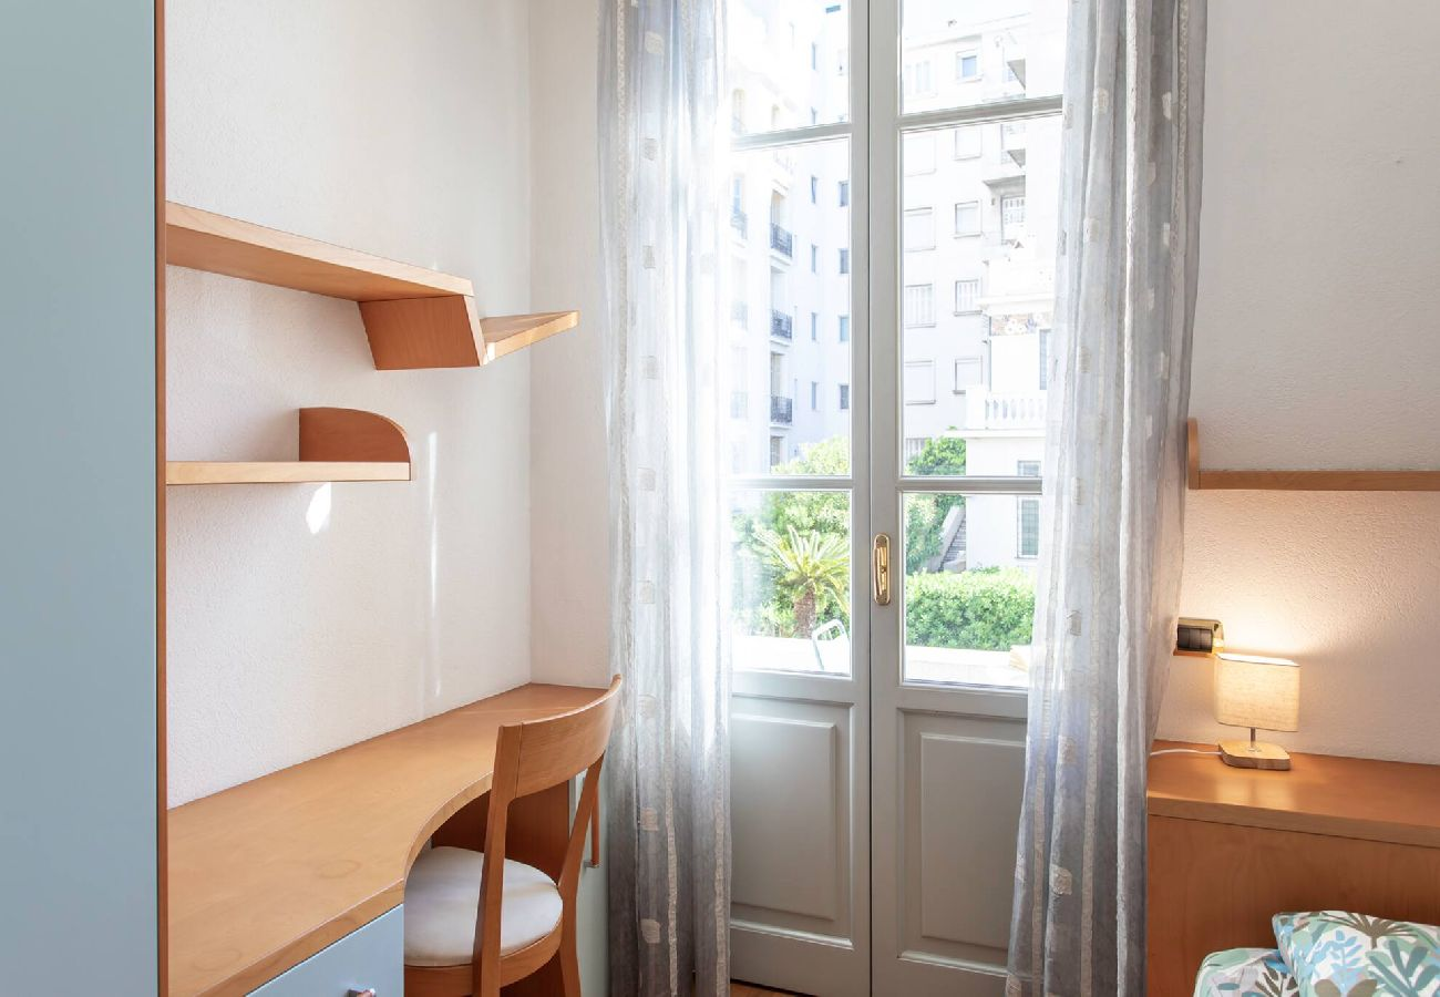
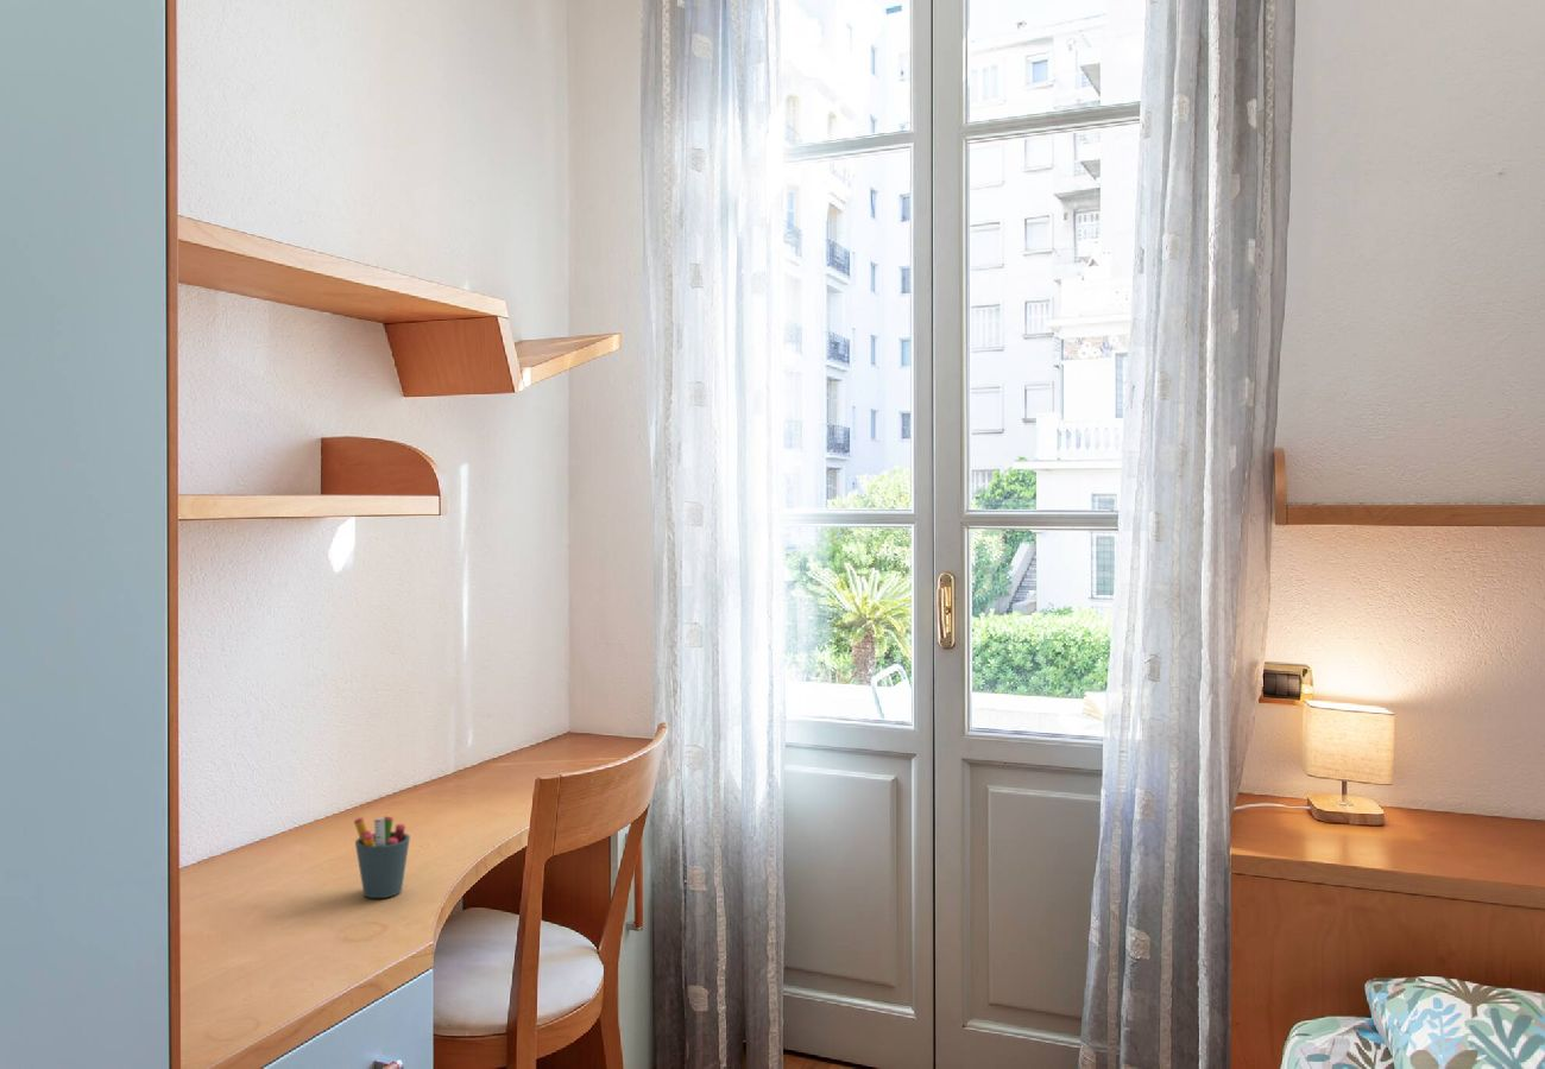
+ pen holder [353,816,411,899]
